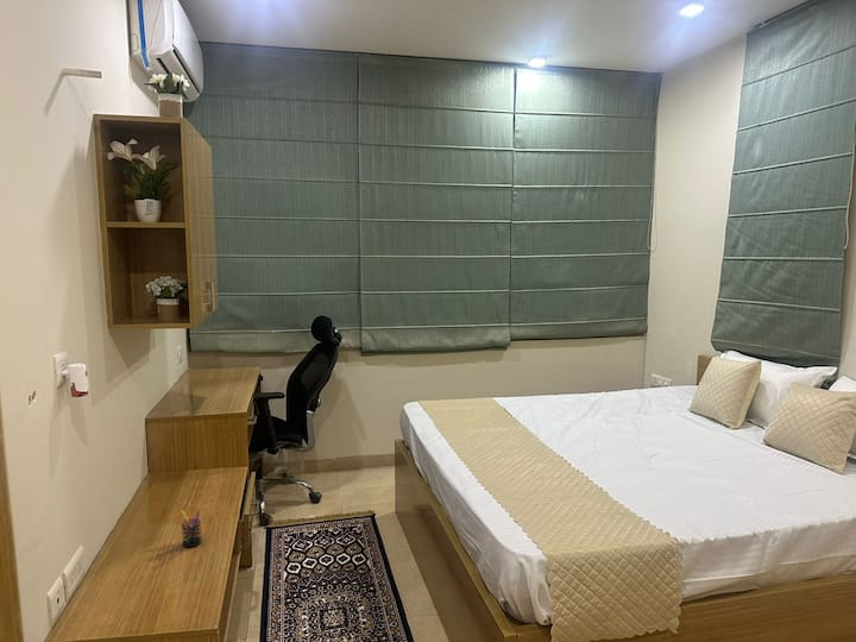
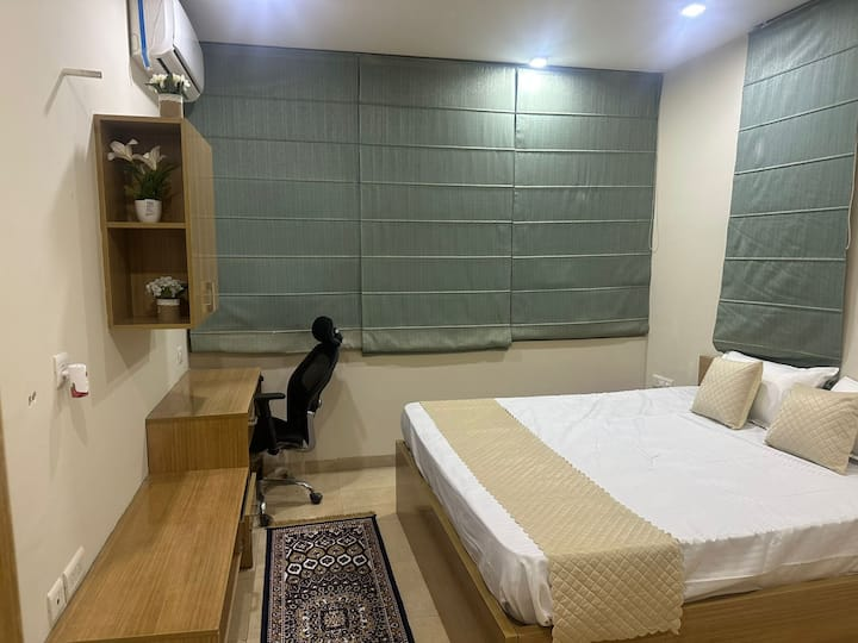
- pen holder [180,508,202,548]
